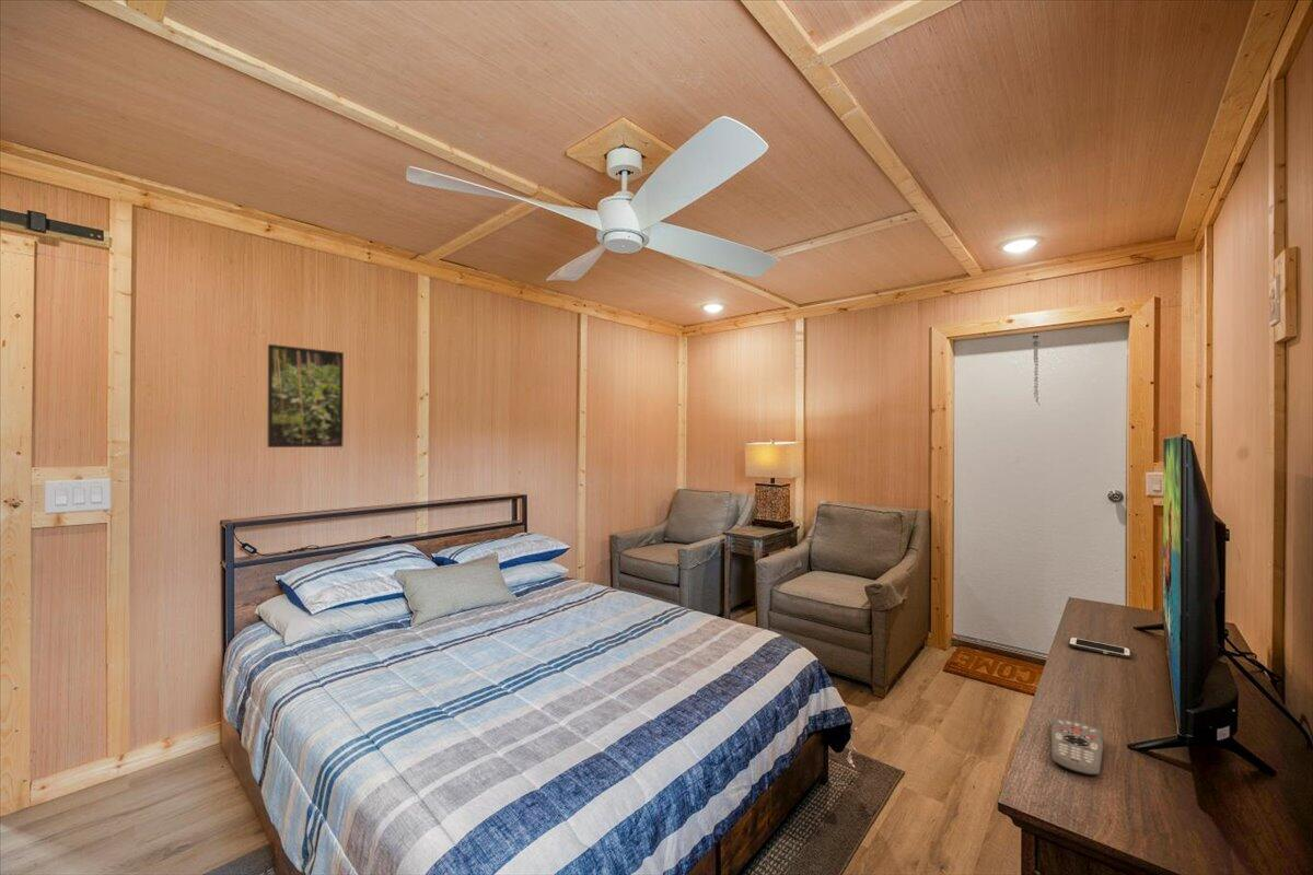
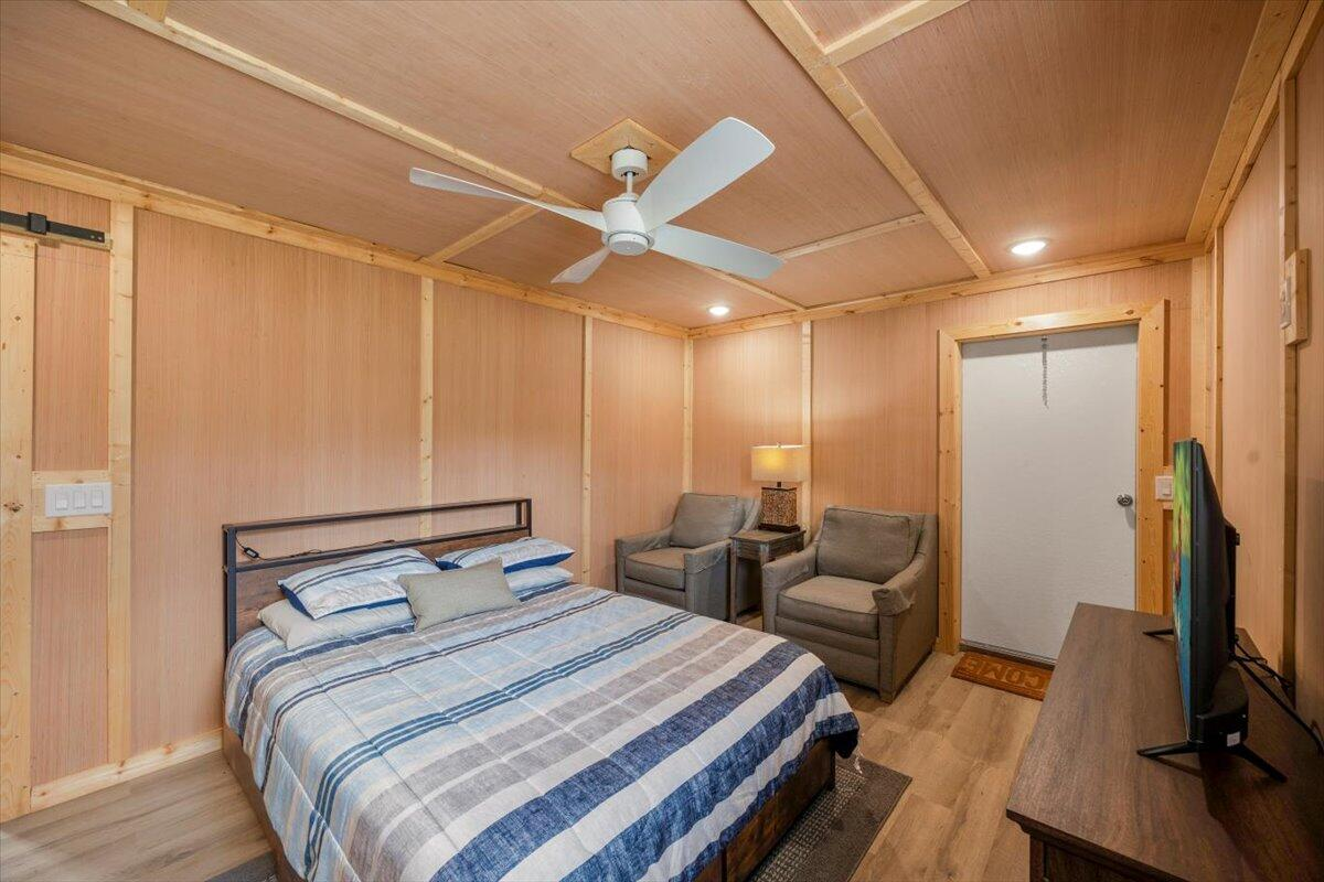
- remote control [1050,718,1104,777]
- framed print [266,343,345,448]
- cell phone [1068,635,1132,660]
